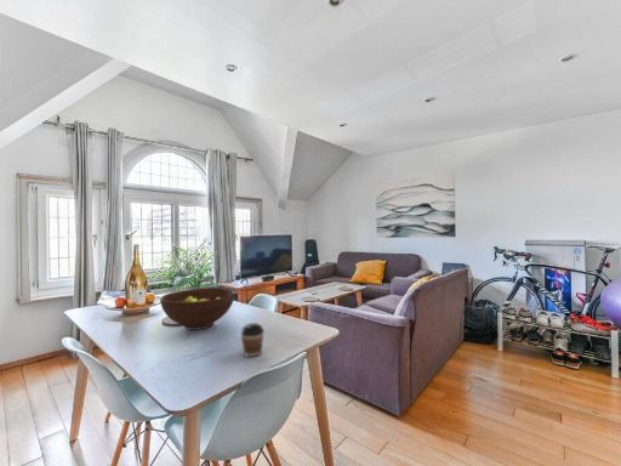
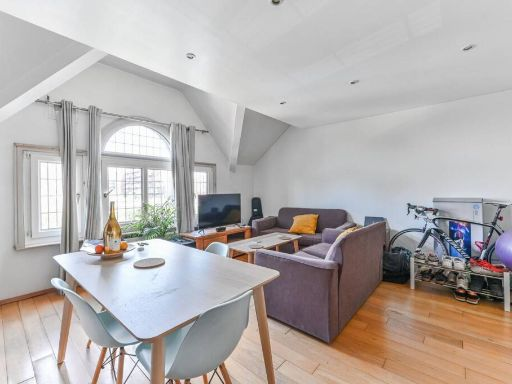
- coffee cup [240,322,266,358]
- wall art [375,171,457,239]
- fruit bowl [159,286,235,331]
